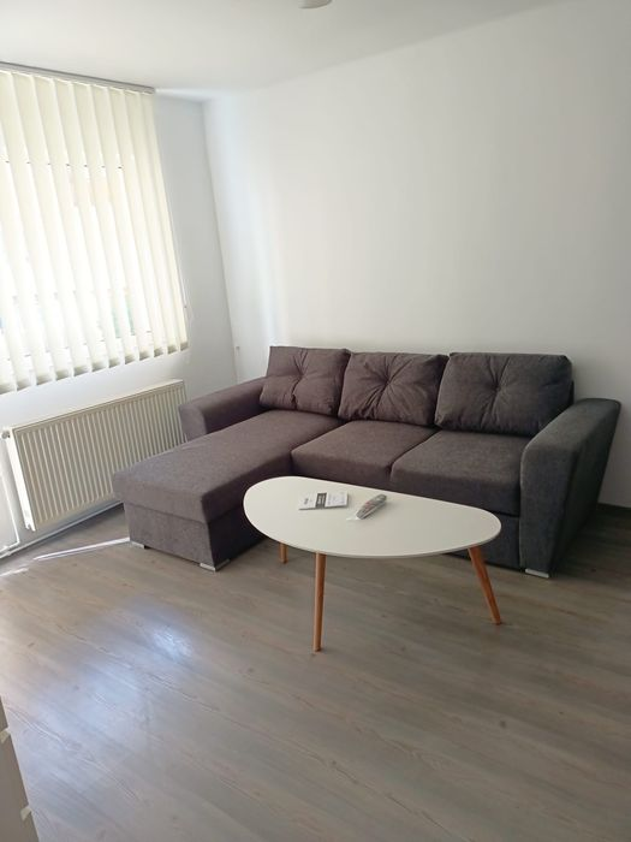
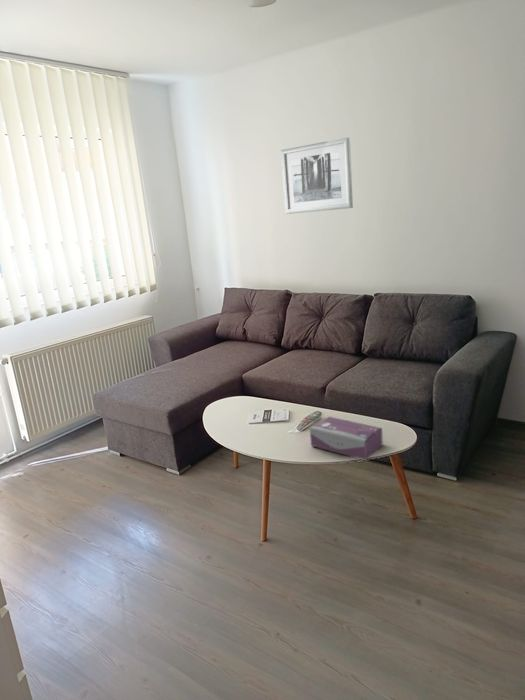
+ tissue box [309,416,384,461]
+ wall art [280,136,354,215]
